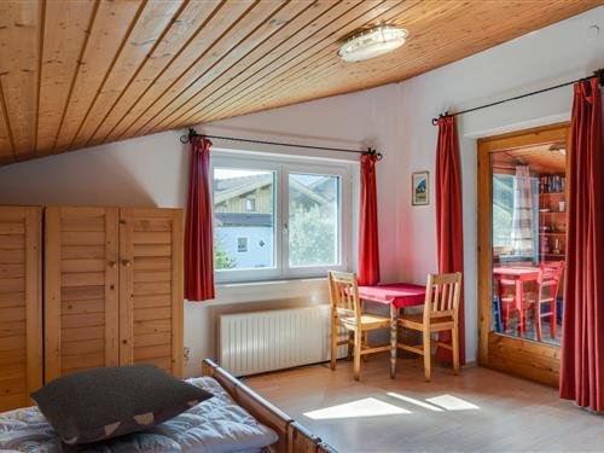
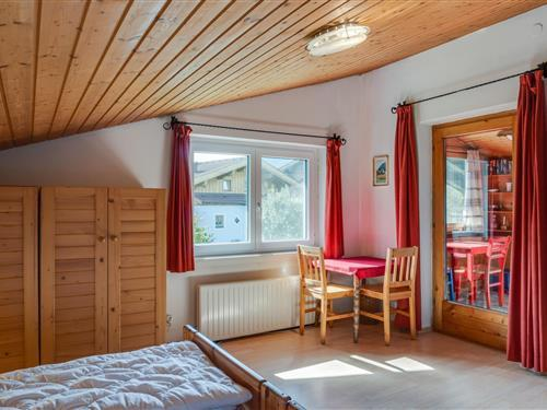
- pillow [28,362,215,446]
